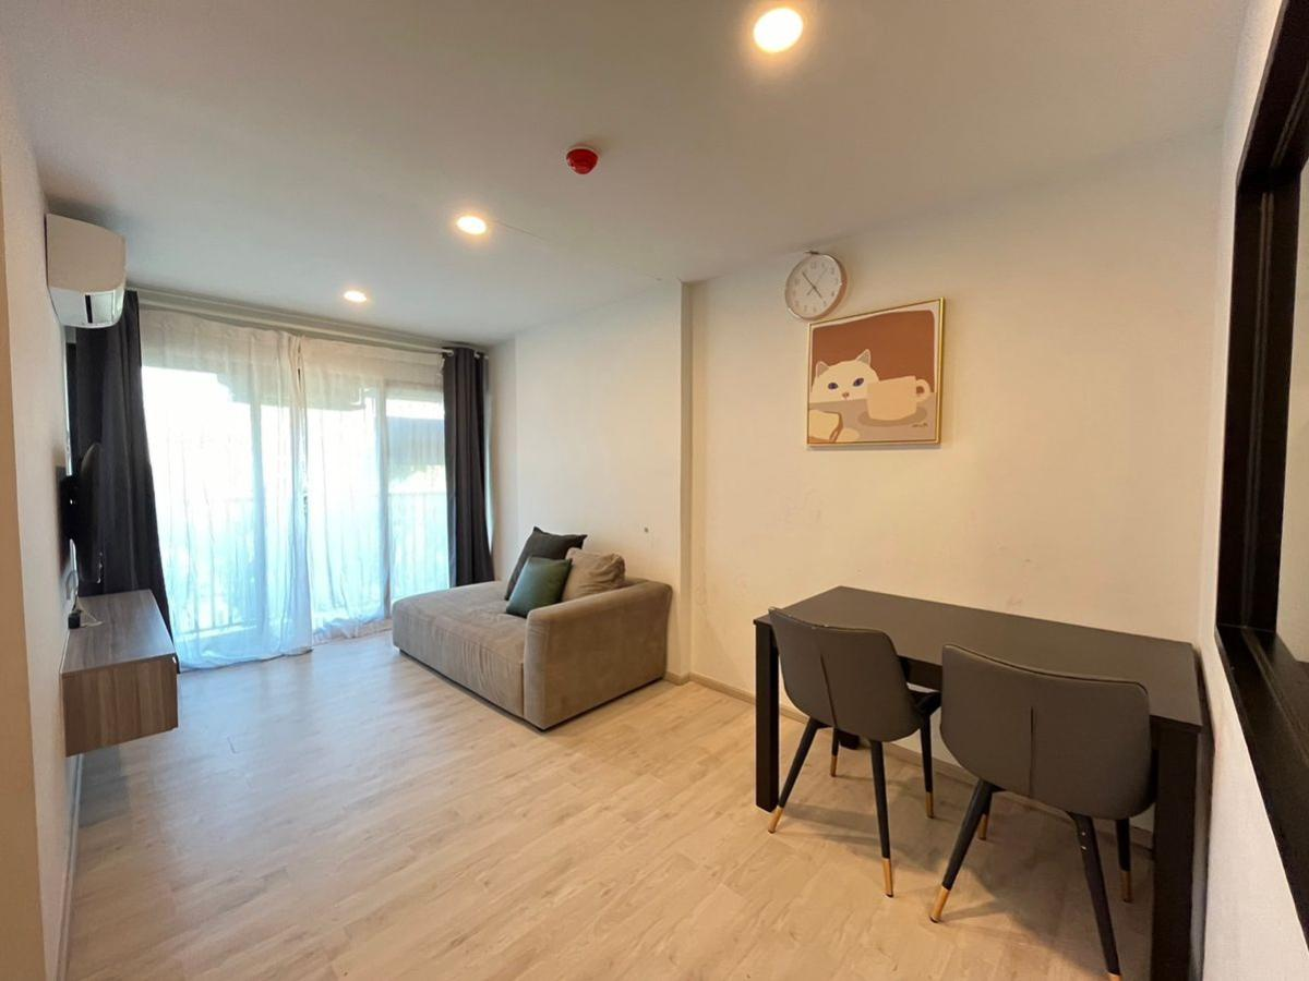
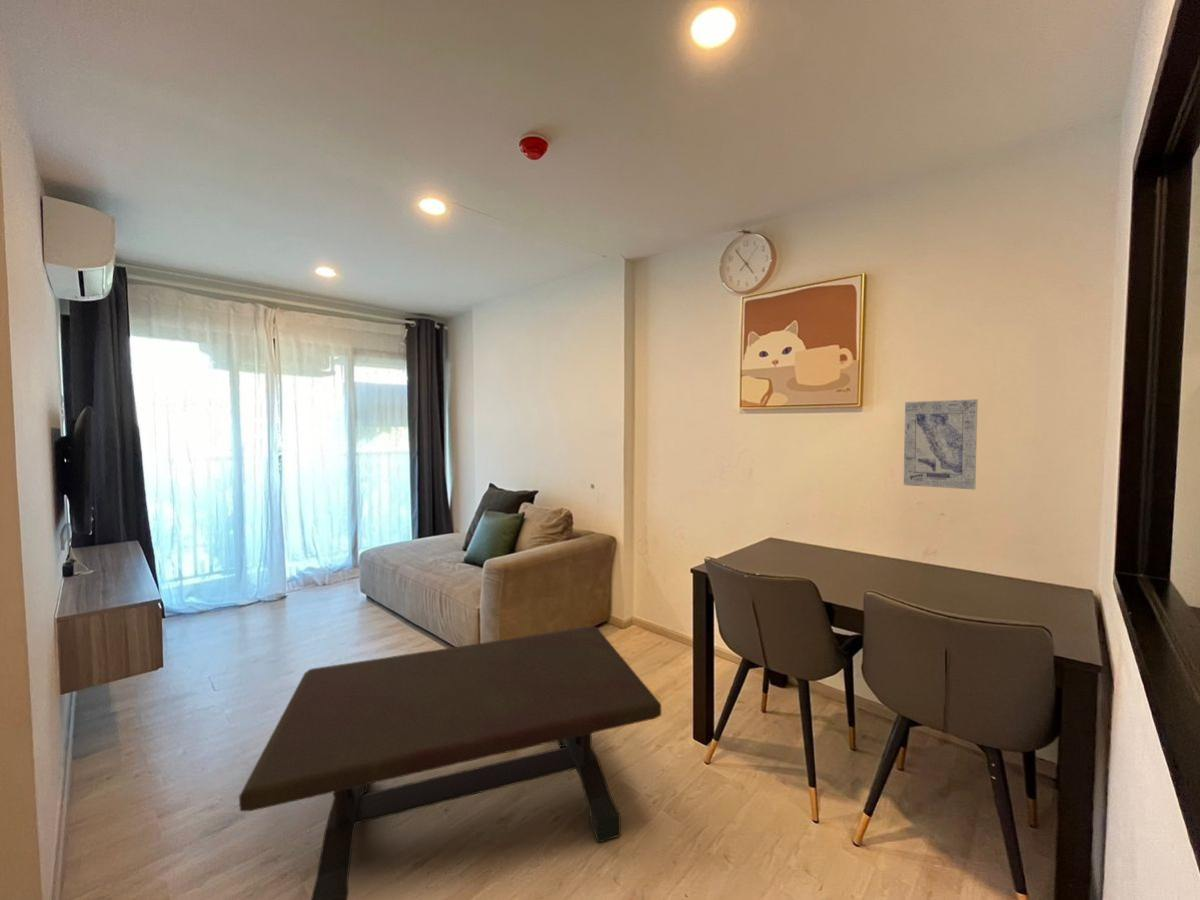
+ wall art [903,398,978,491]
+ coffee table [238,625,662,900]
